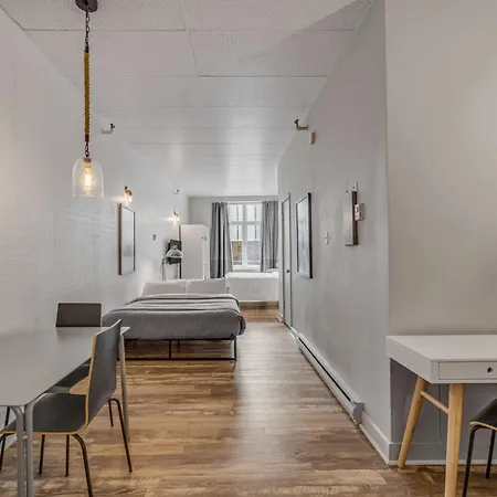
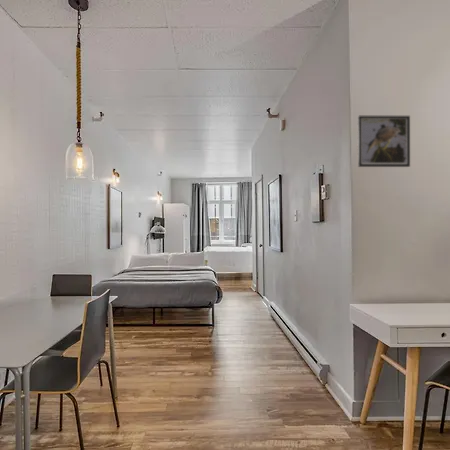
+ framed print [357,115,411,168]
